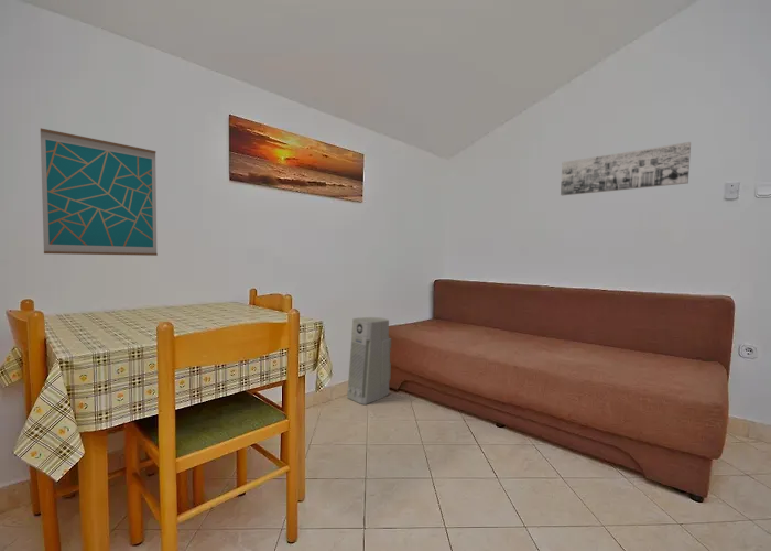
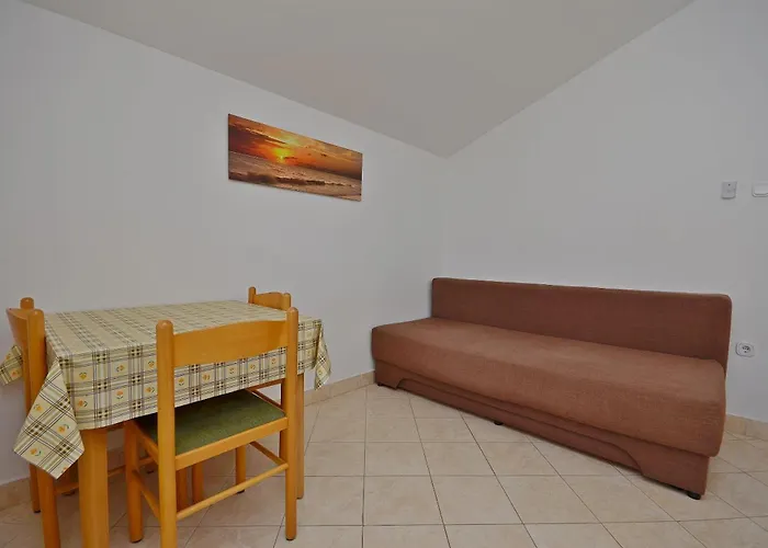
- wall art [39,127,159,257]
- air purifier [346,316,392,406]
- wall art [560,141,692,196]
